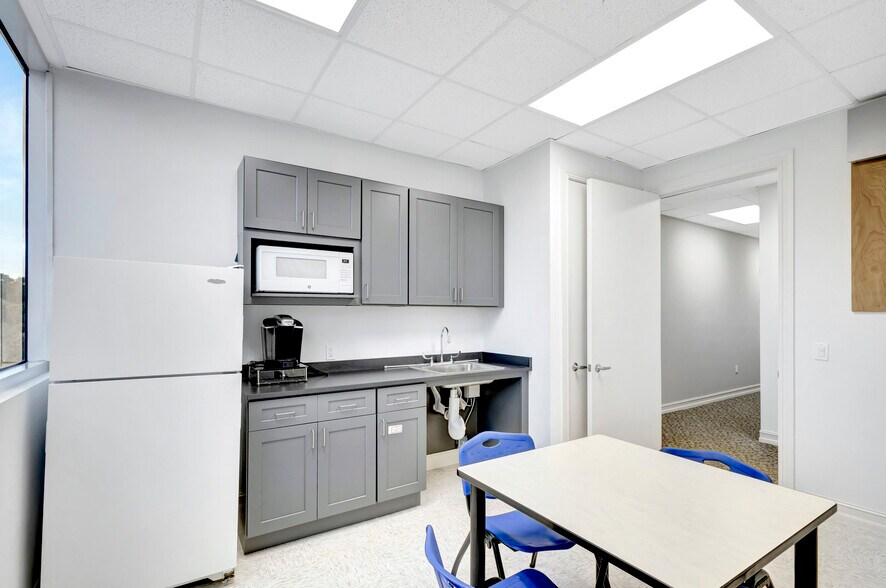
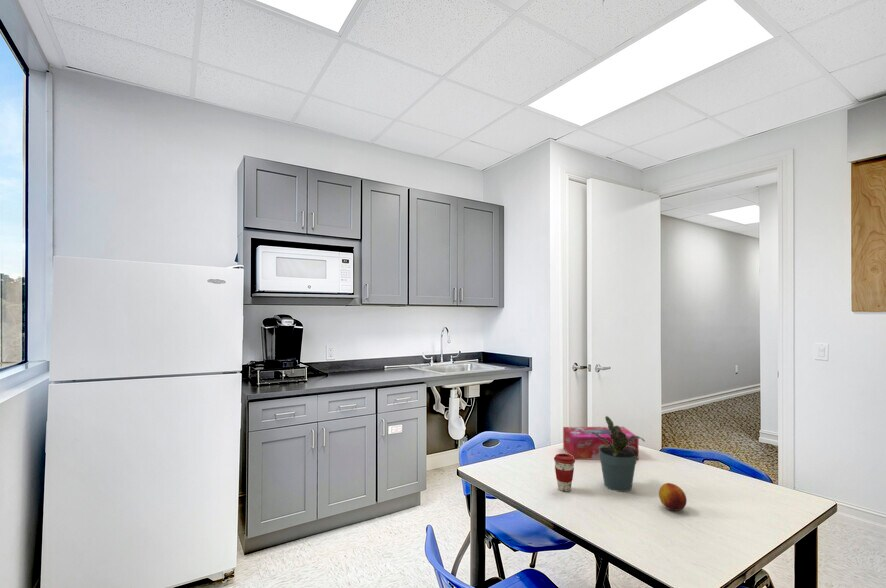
+ coffee cup [553,453,576,493]
+ tissue box [562,426,640,461]
+ fruit [658,482,688,512]
+ potted plant [590,415,646,493]
